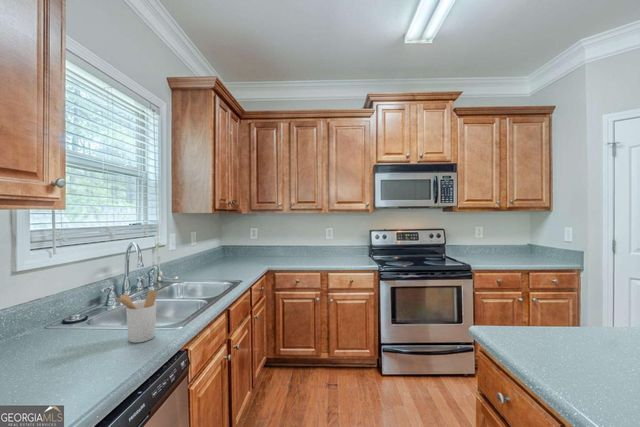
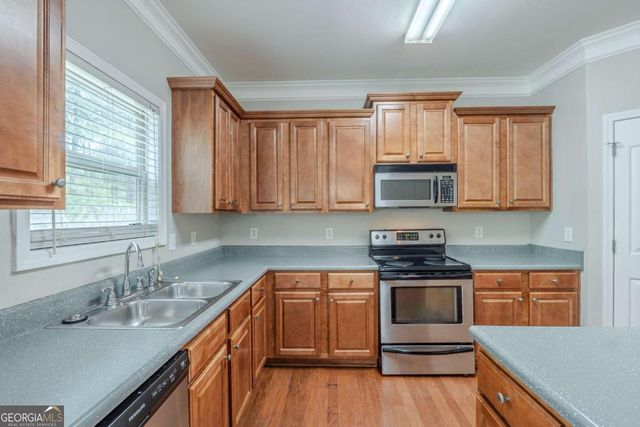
- utensil holder [113,289,158,344]
